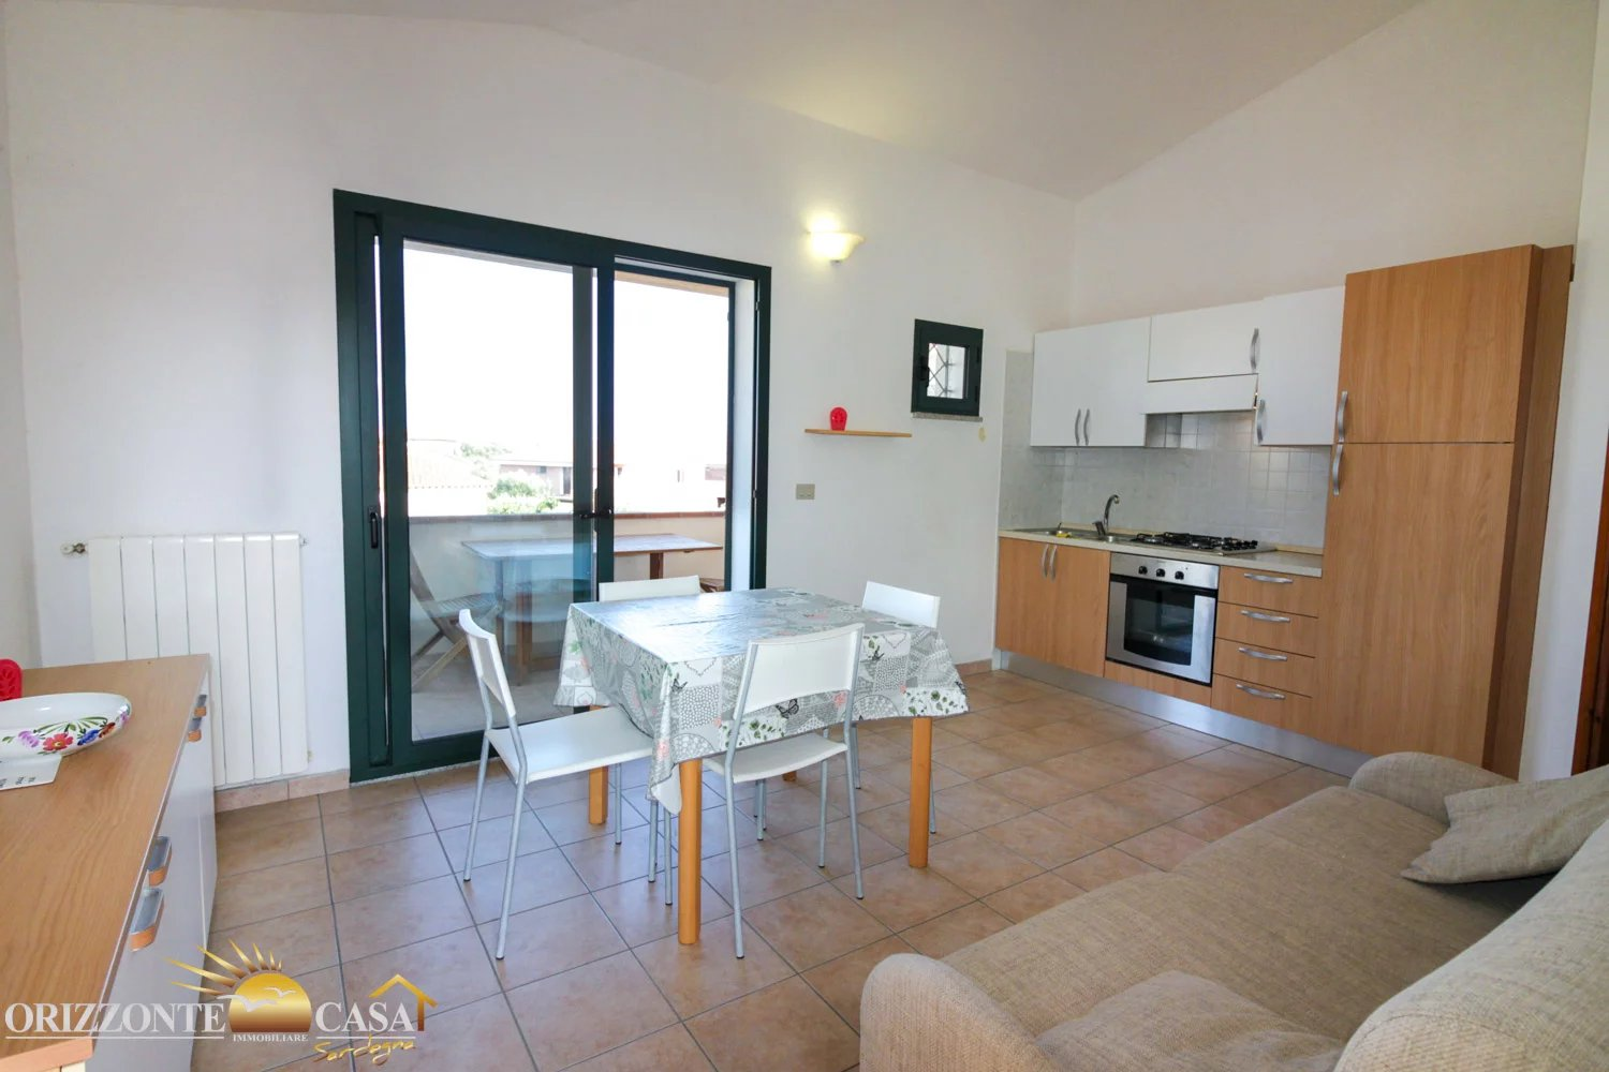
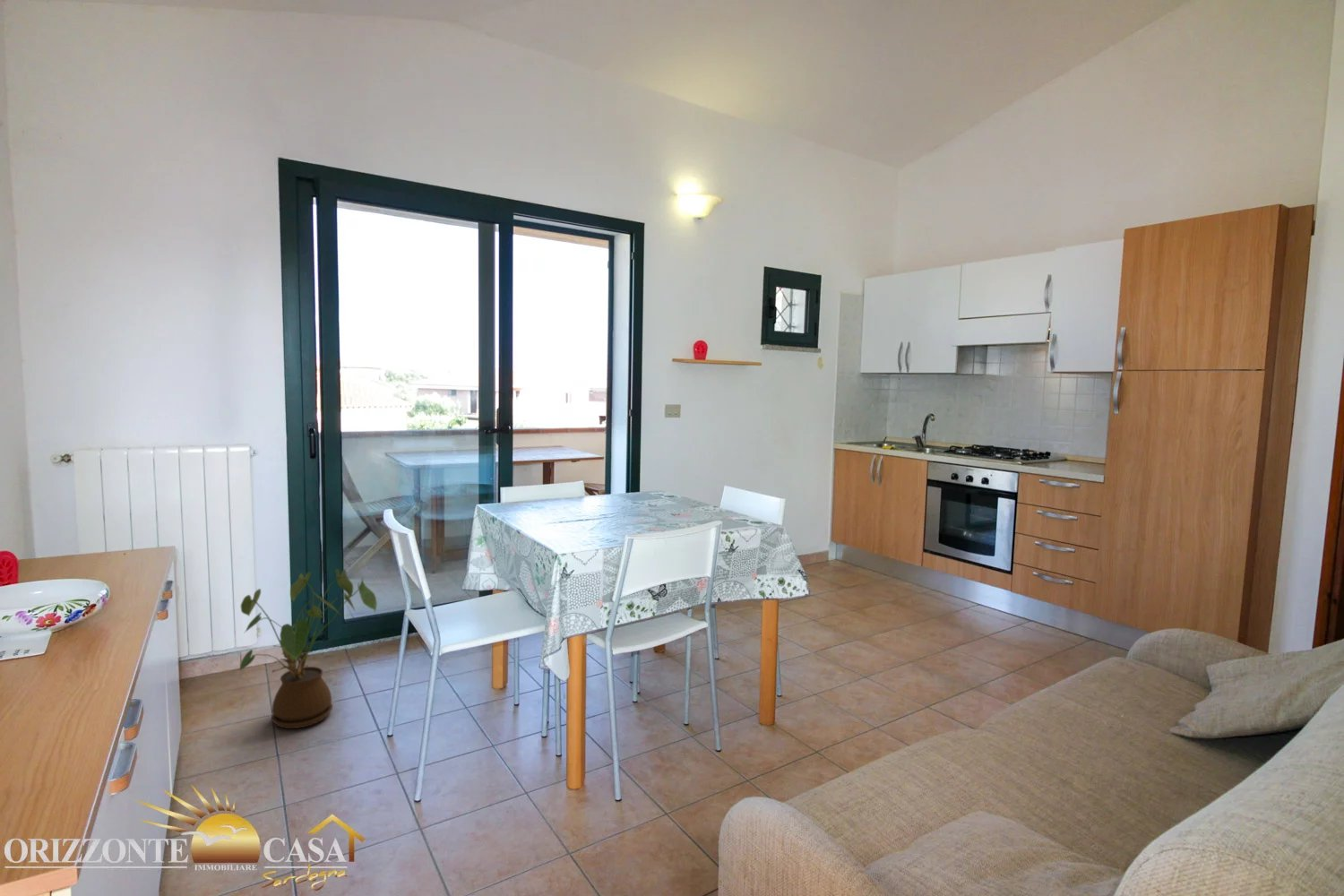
+ house plant [238,568,378,729]
